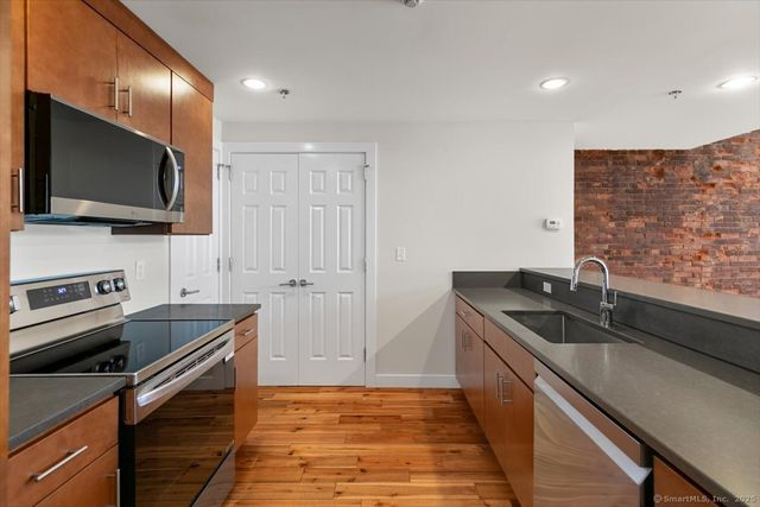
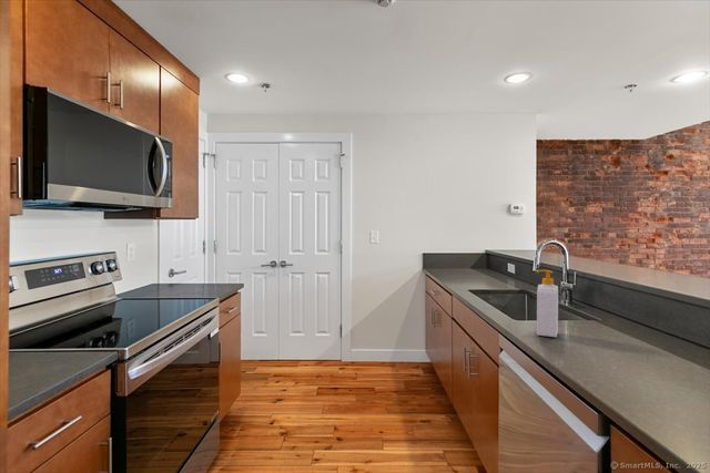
+ soap bottle [535,269,559,338]
